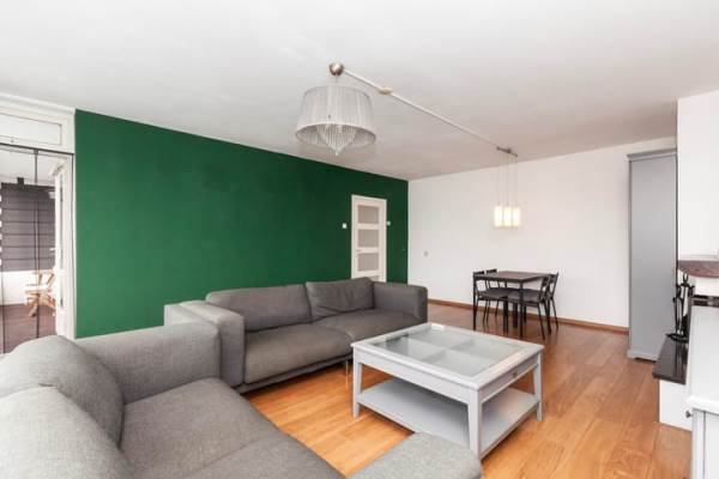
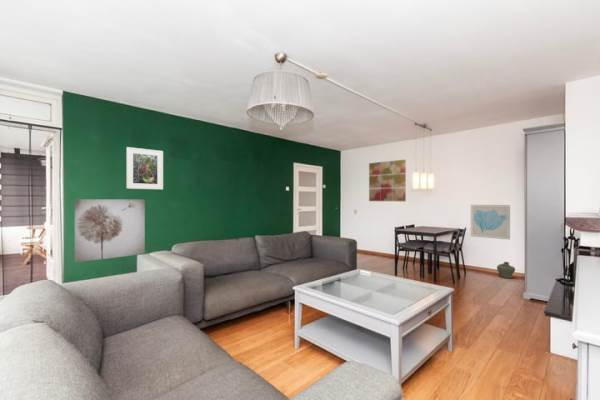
+ wall art [74,198,146,263]
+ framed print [126,146,164,190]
+ jar [496,261,516,279]
+ wall art [368,158,407,202]
+ wall art [470,204,511,241]
